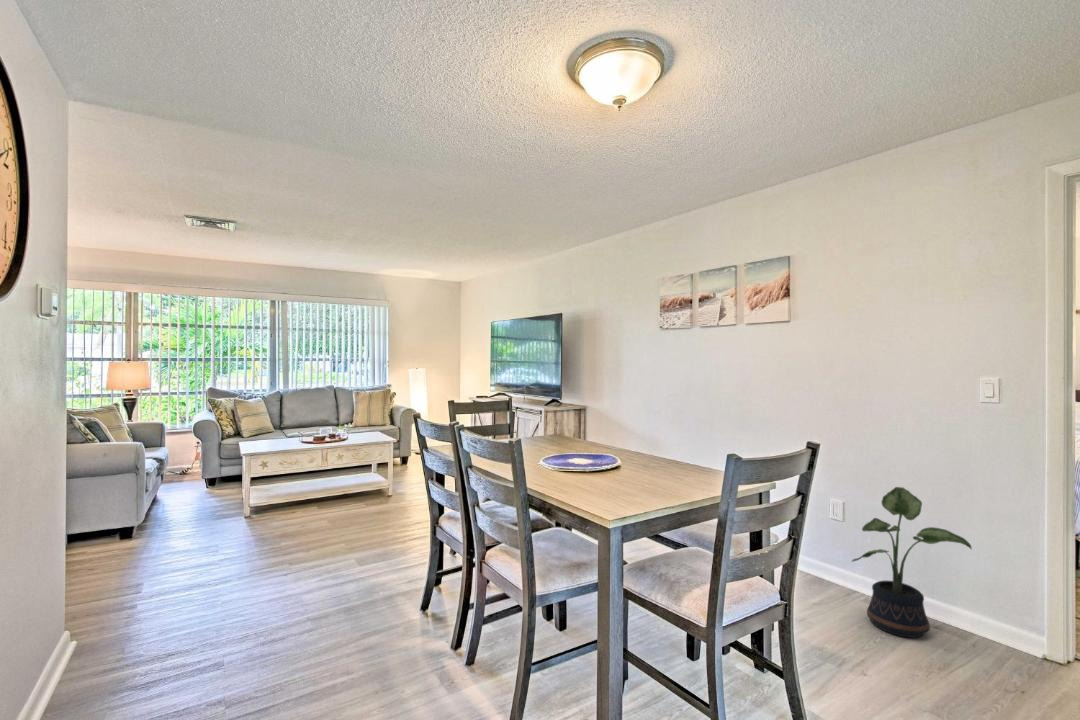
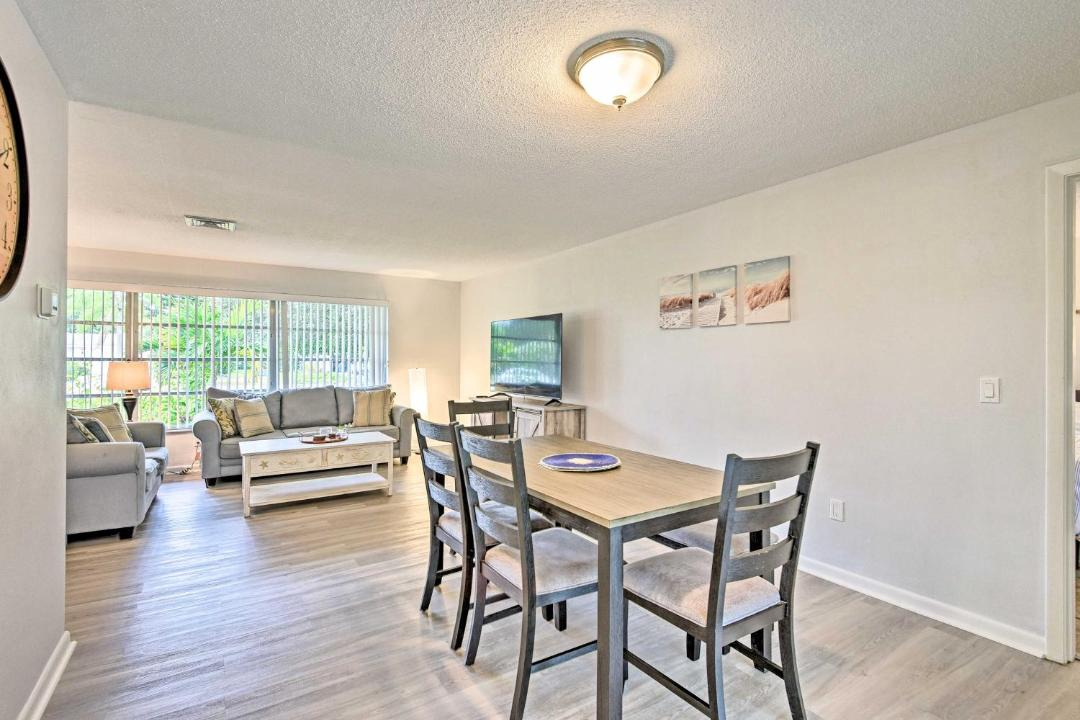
- potted plant [850,486,973,639]
